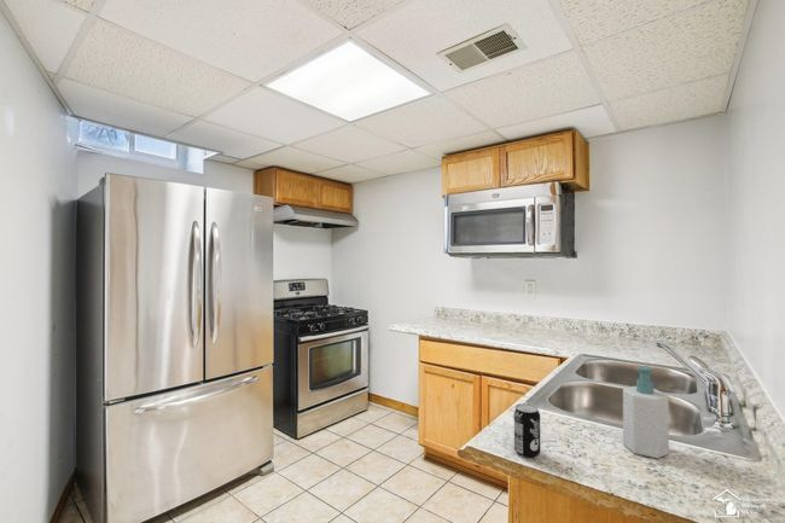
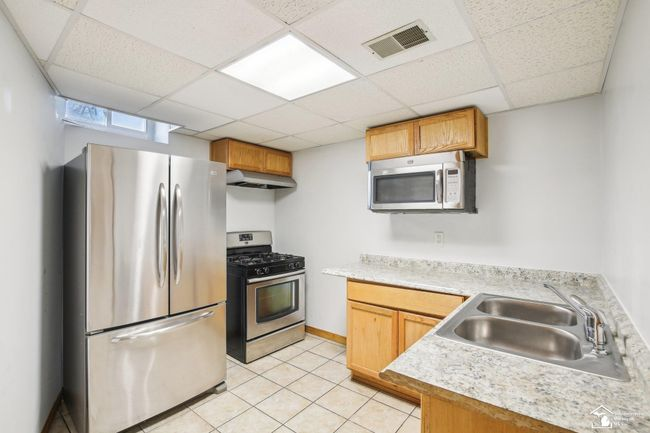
- soap bottle [622,365,670,459]
- beverage can [513,402,541,459]
